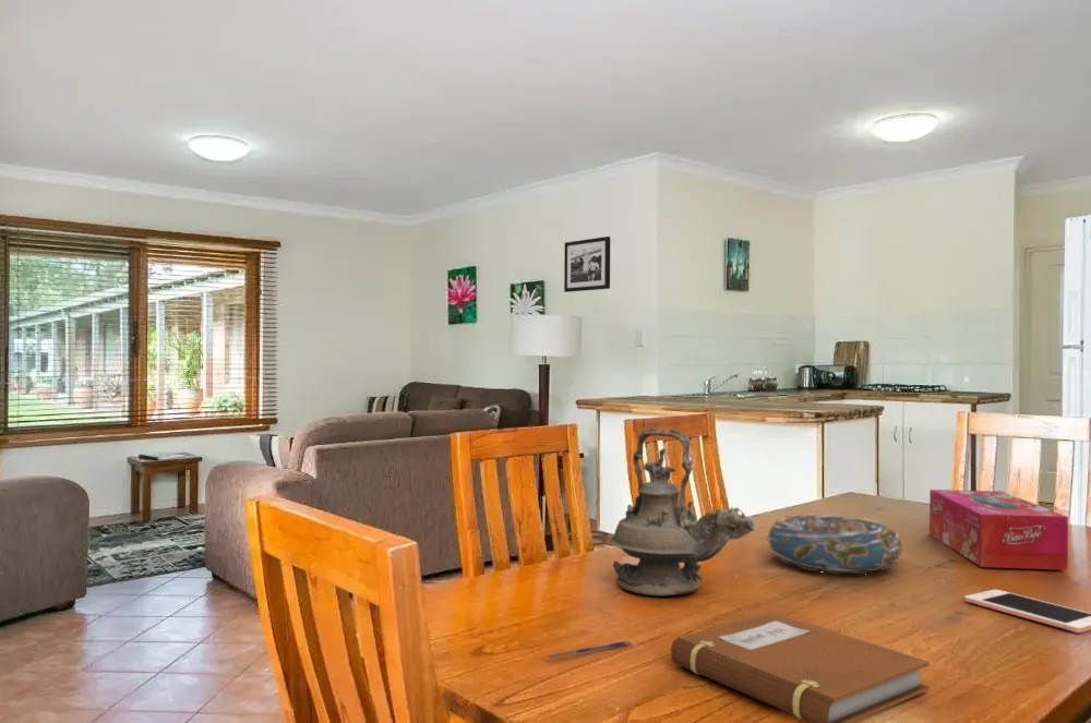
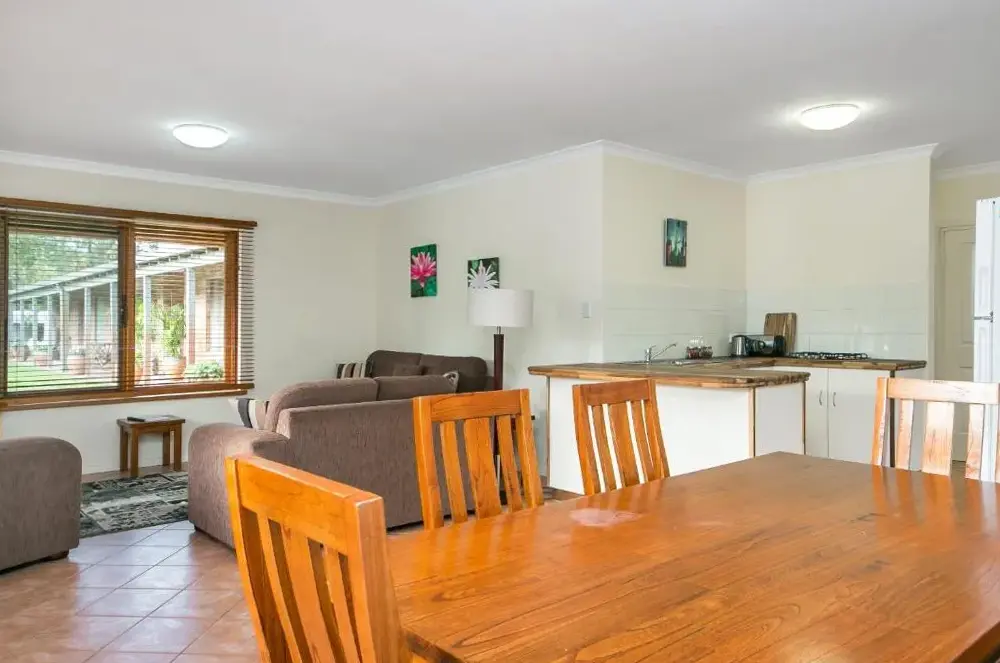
- cell phone [963,588,1091,634]
- pen [546,640,632,660]
- teapot [609,426,756,597]
- decorative bowl [766,513,903,575]
- picture frame [563,236,611,293]
- notebook [670,611,931,723]
- tissue box [928,489,1069,571]
